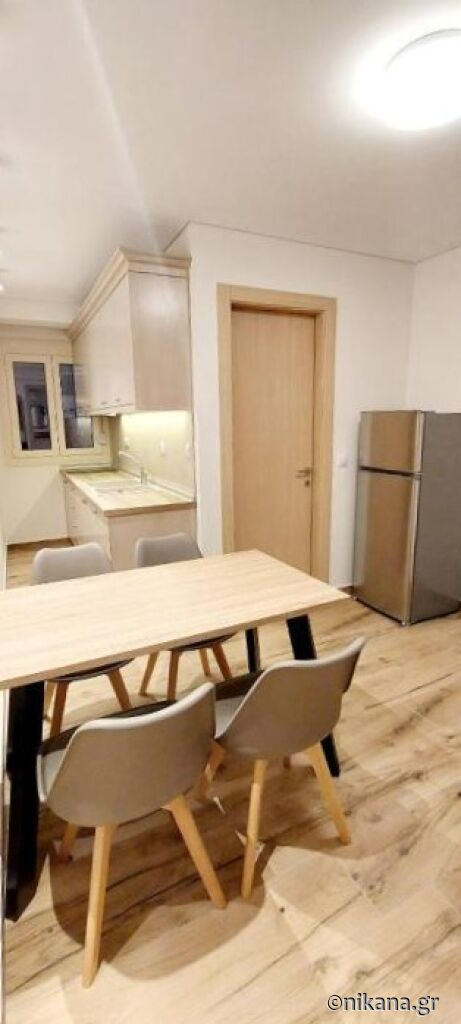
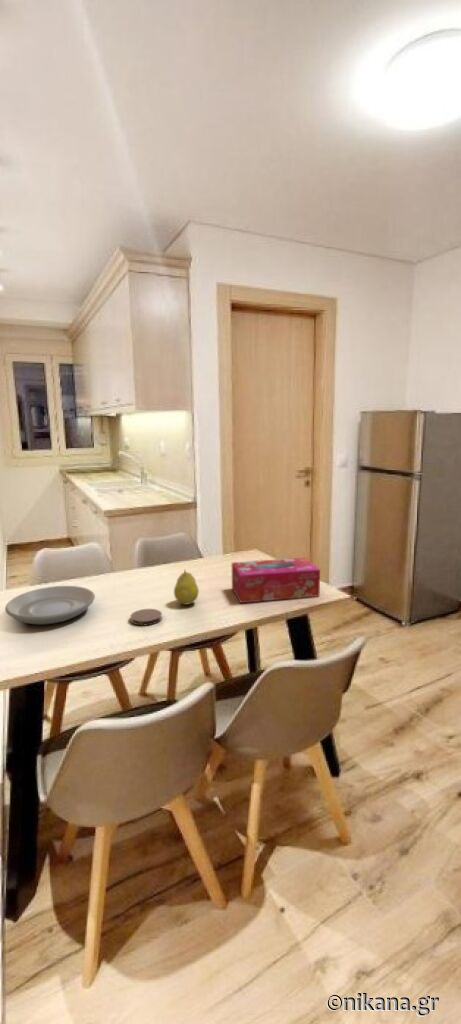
+ plate [4,585,96,626]
+ fruit [173,568,200,606]
+ coaster [130,608,163,626]
+ tissue box [231,557,321,604]
